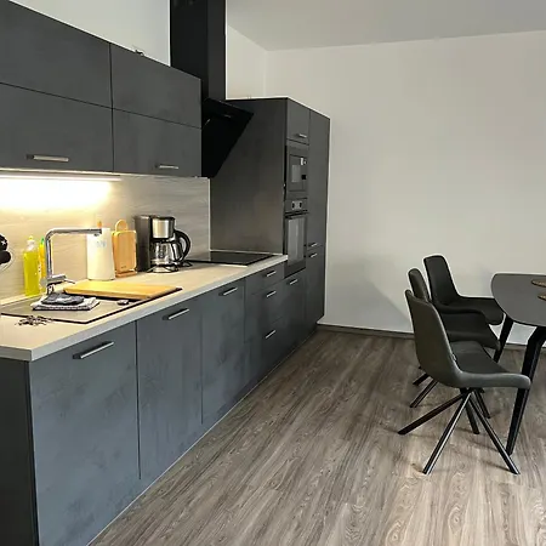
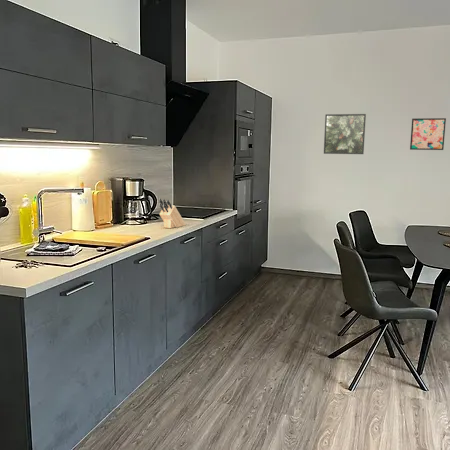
+ wall art [409,117,447,151]
+ knife block [158,197,187,229]
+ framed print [323,113,367,155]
